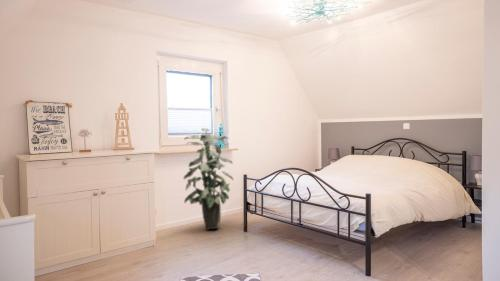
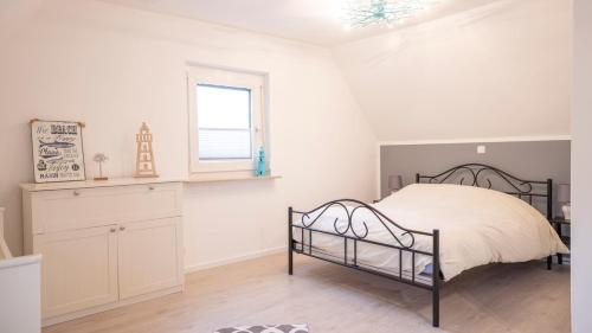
- indoor plant [183,127,235,230]
